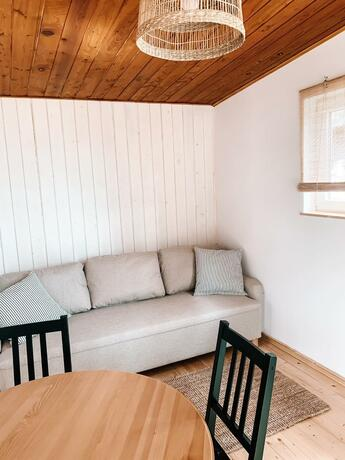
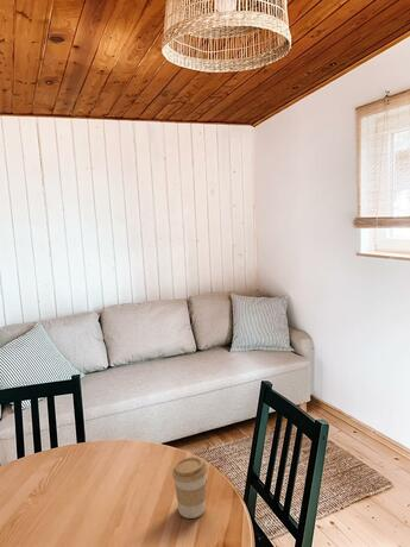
+ coffee cup [171,455,209,520]
